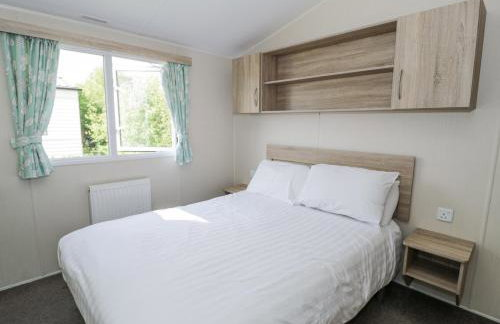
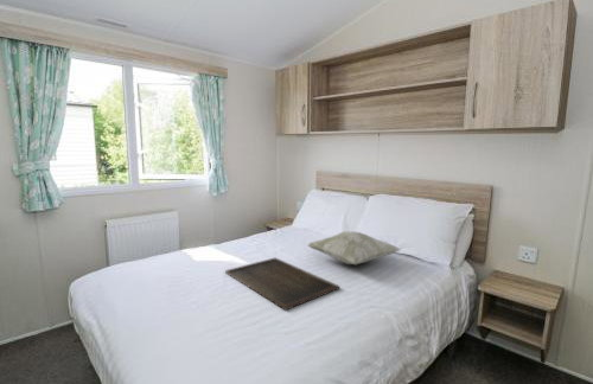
+ tray [224,257,340,312]
+ decorative pillow [306,230,402,265]
